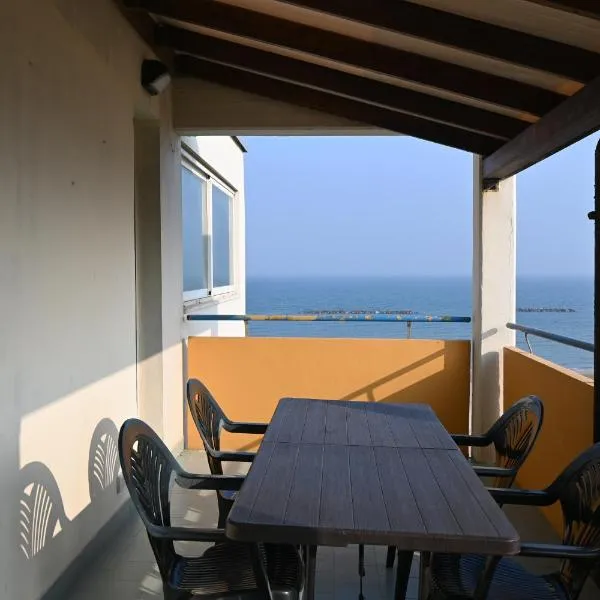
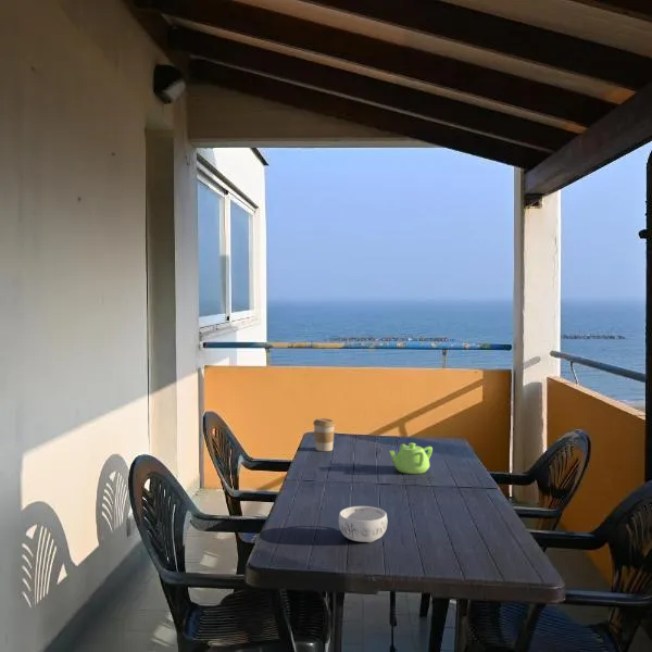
+ decorative bowl [338,505,388,543]
+ coffee cup [312,417,337,452]
+ teapot [388,442,434,475]
